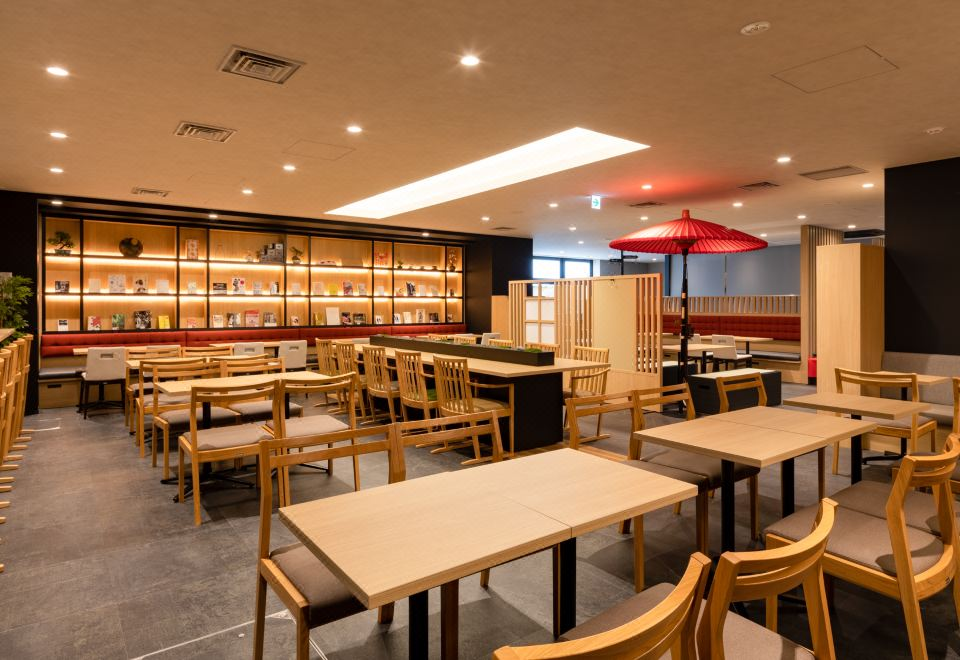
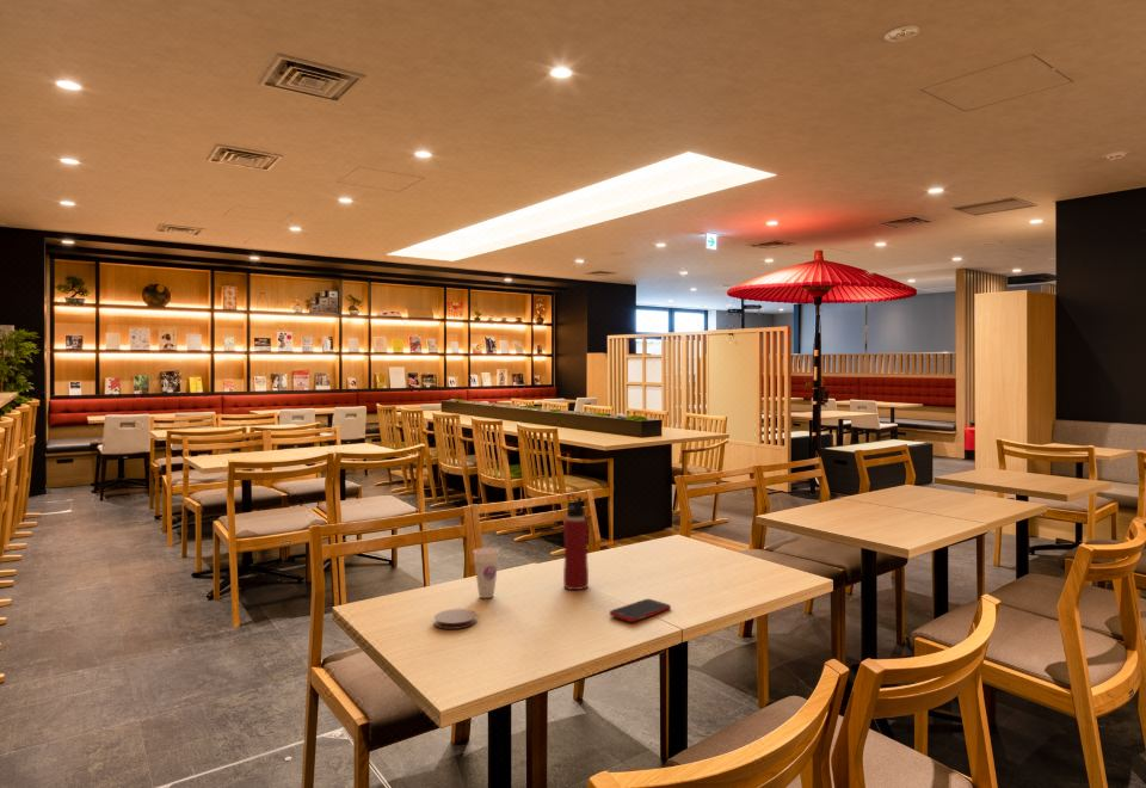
+ water bottle [562,493,590,591]
+ coaster [433,608,478,630]
+ cup [473,547,500,599]
+ cell phone [609,598,672,623]
